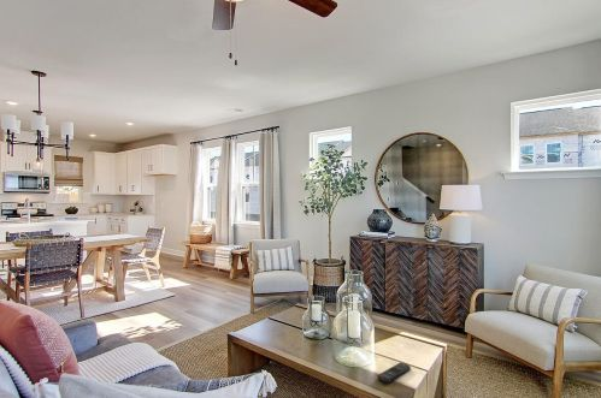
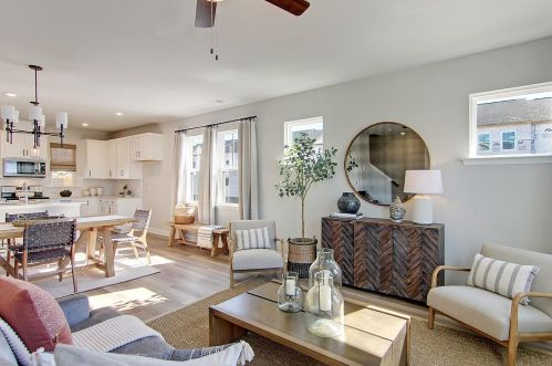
- remote control [377,362,412,385]
